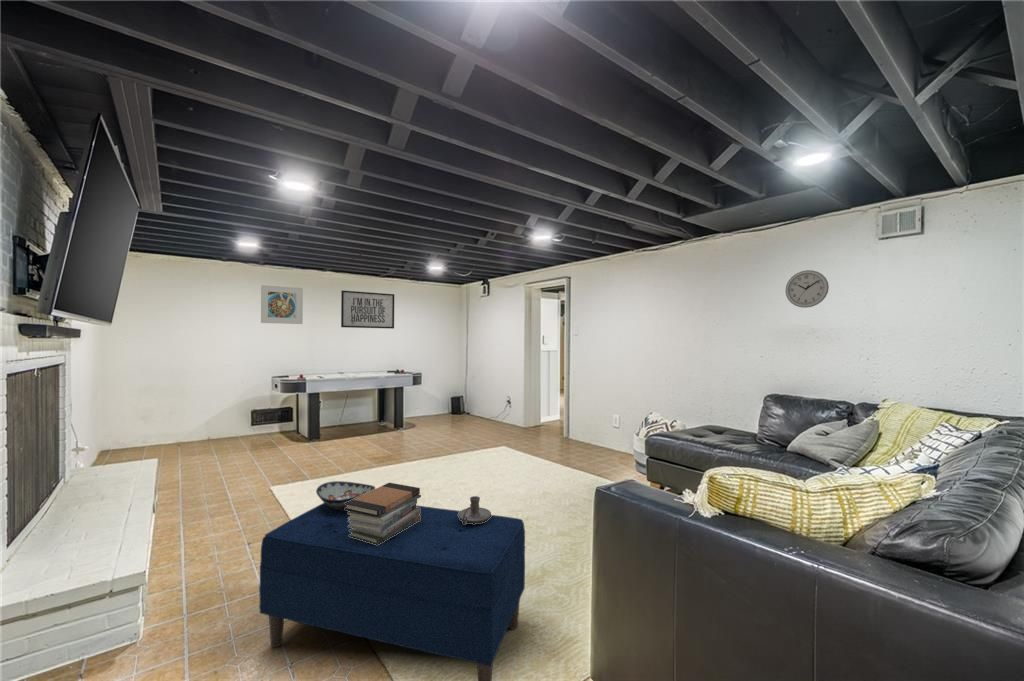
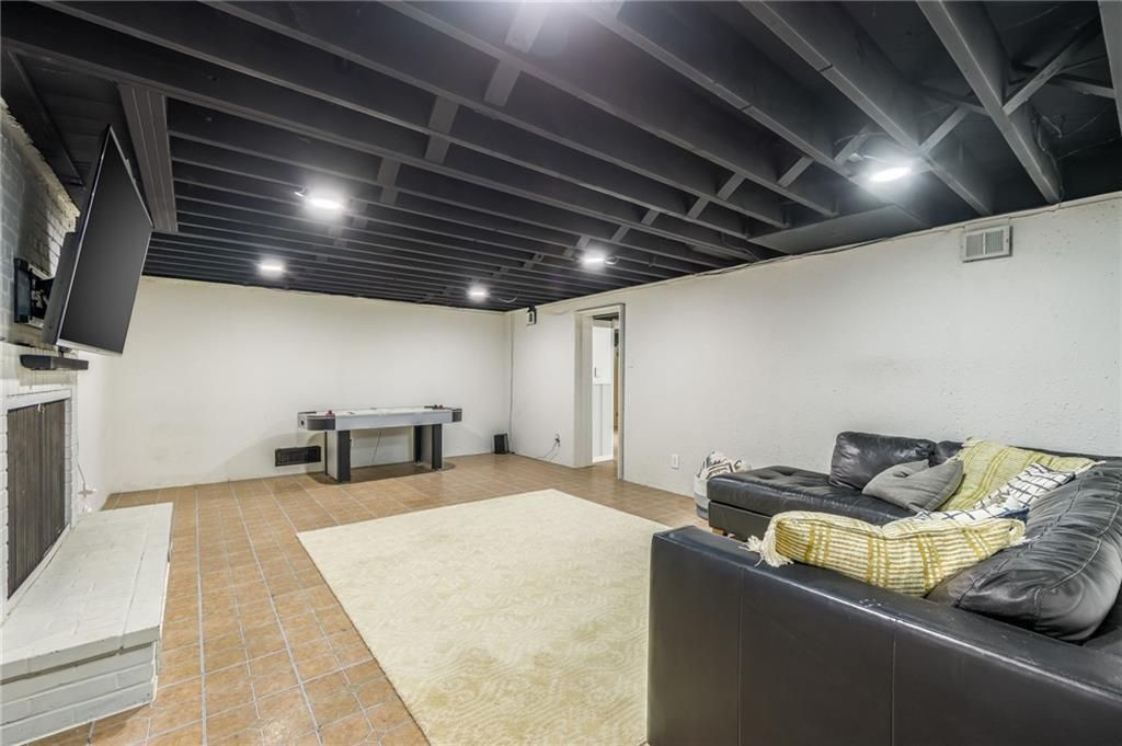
- candle holder [458,495,492,524]
- wall clock [784,269,830,309]
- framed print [260,284,304,325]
- book stack [345,482,422,545]
- bench [258,502,526,681]
- decorative bowl [315,480,376,510]
- mirror [340,289,395,330]
